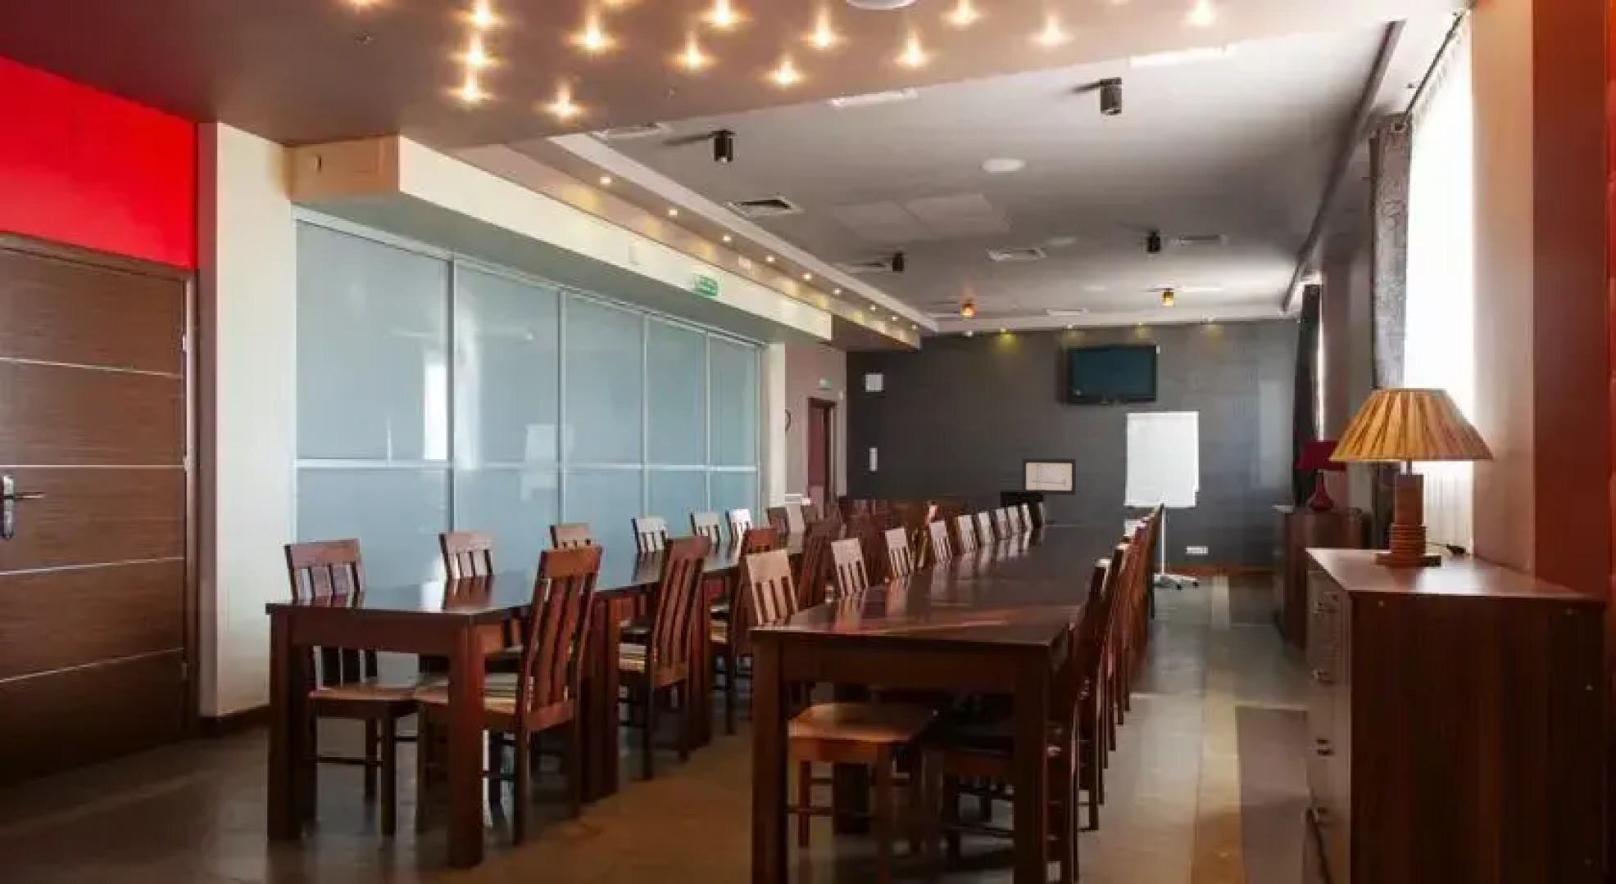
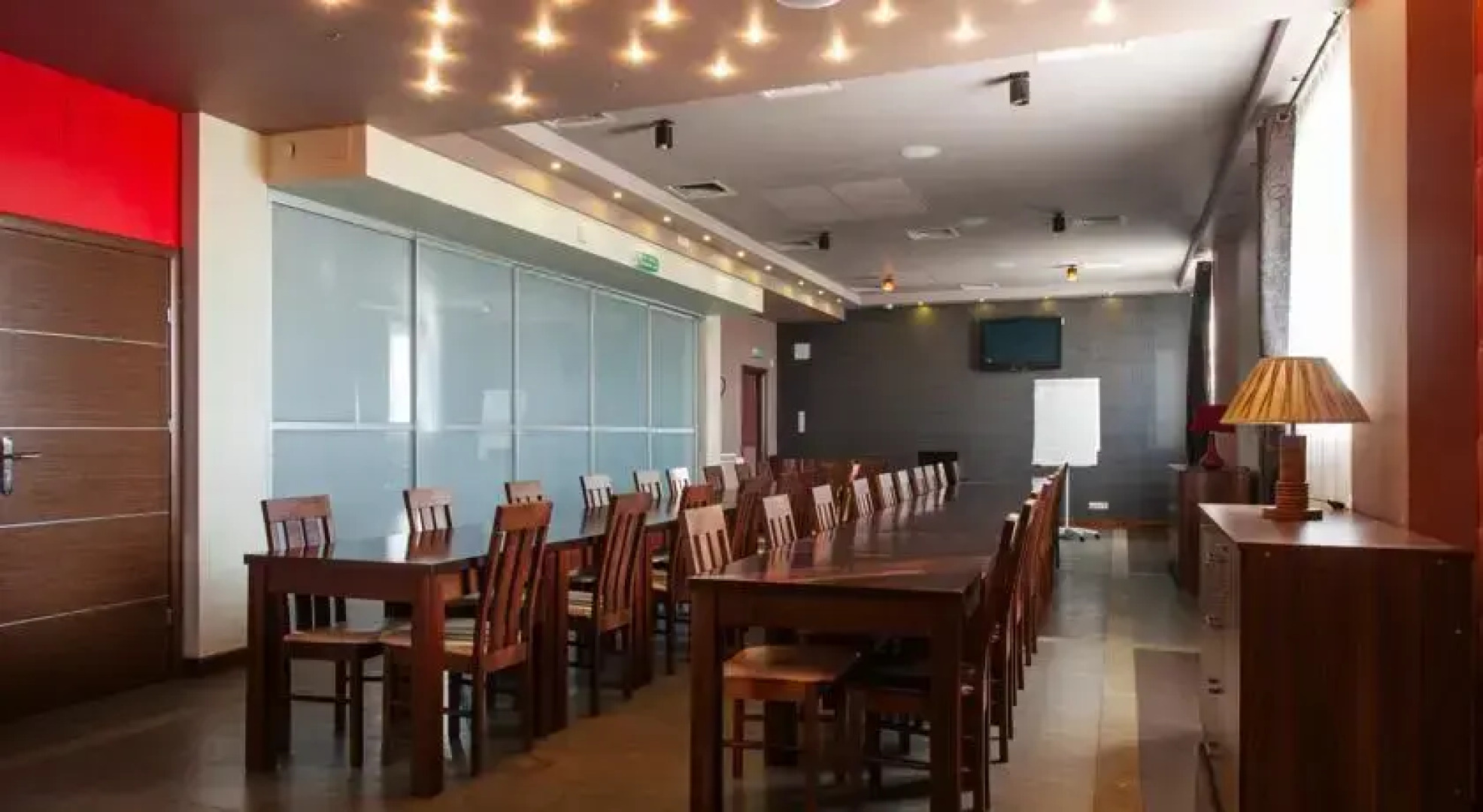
- wall art [1021,457,1077,496]
